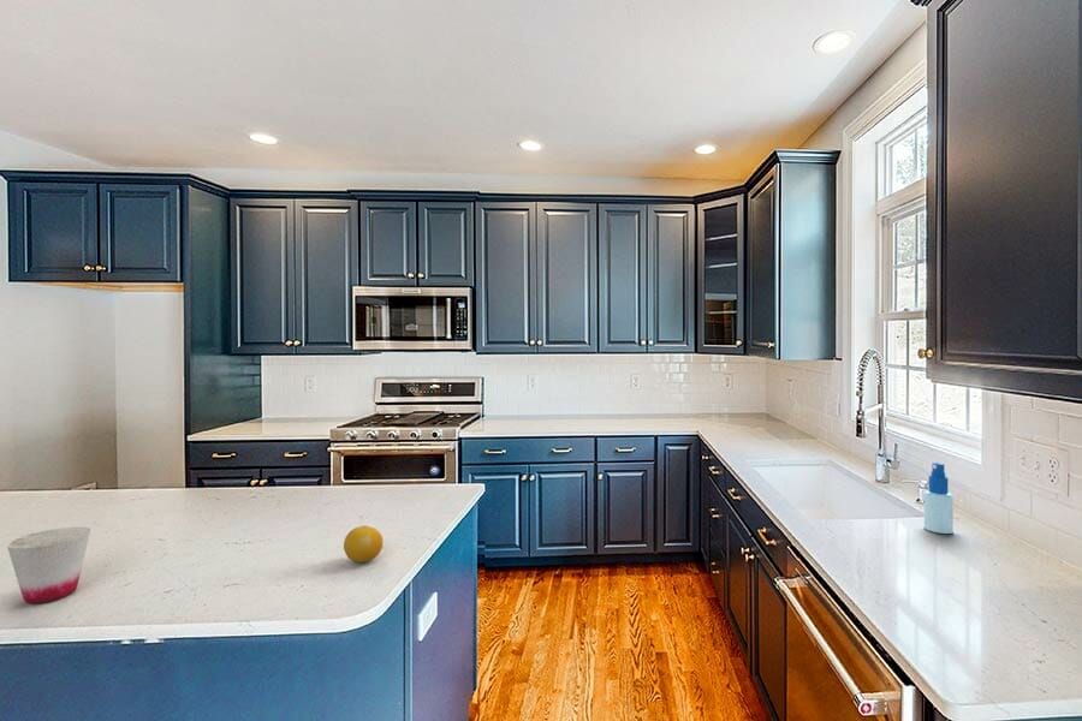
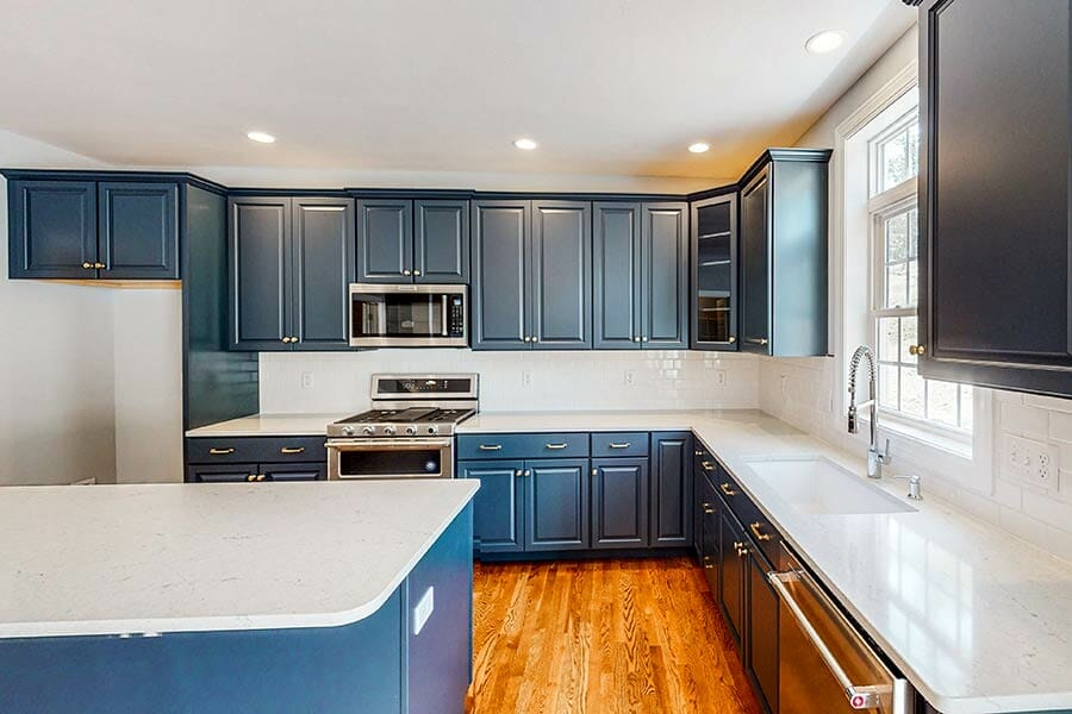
- cup [6,526,91,604]
- fruit [343,525,384,564]
- spray bottle [923,461,955,535]
